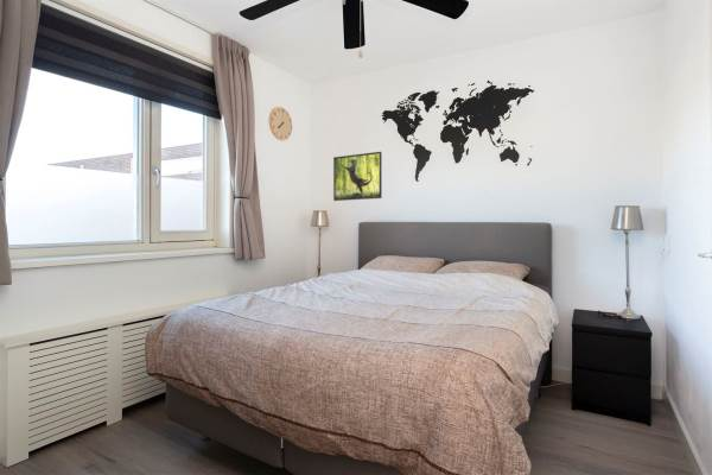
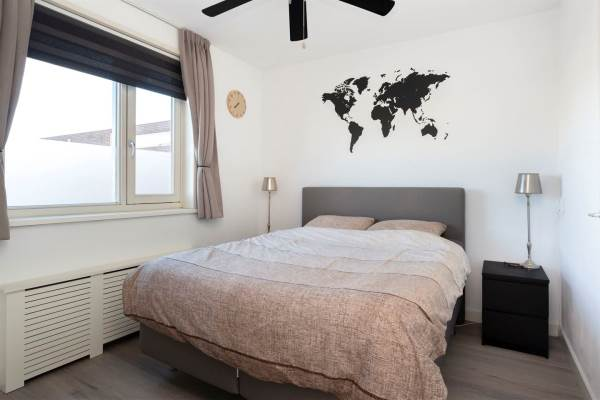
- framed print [332,151,383,202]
